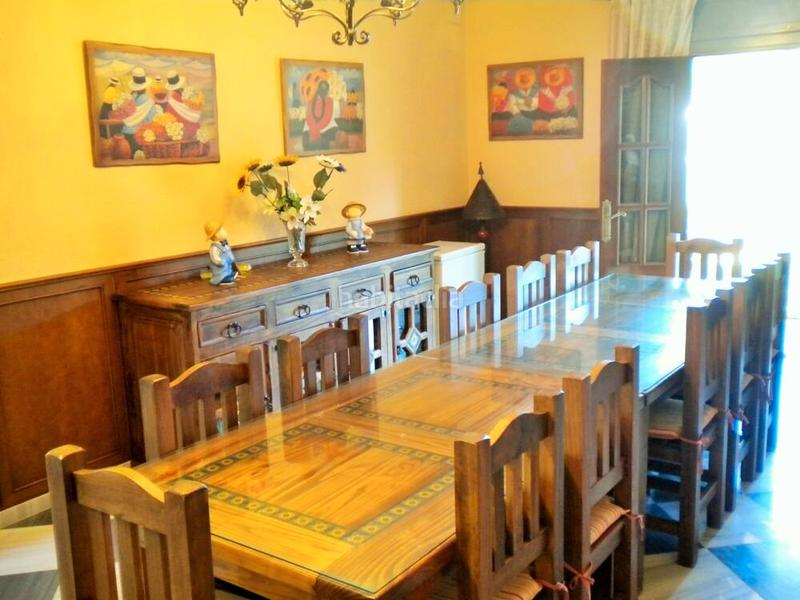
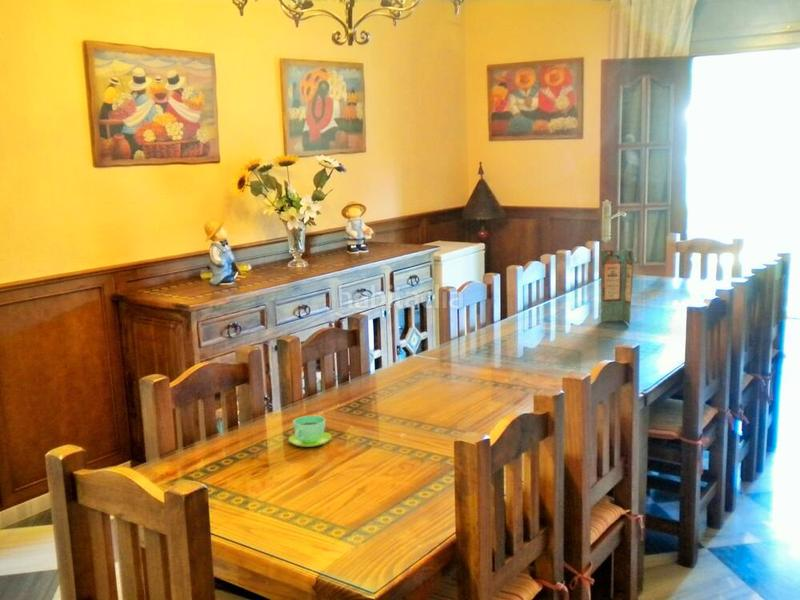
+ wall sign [600,249,635,326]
+ cup [288,415,332,448]
